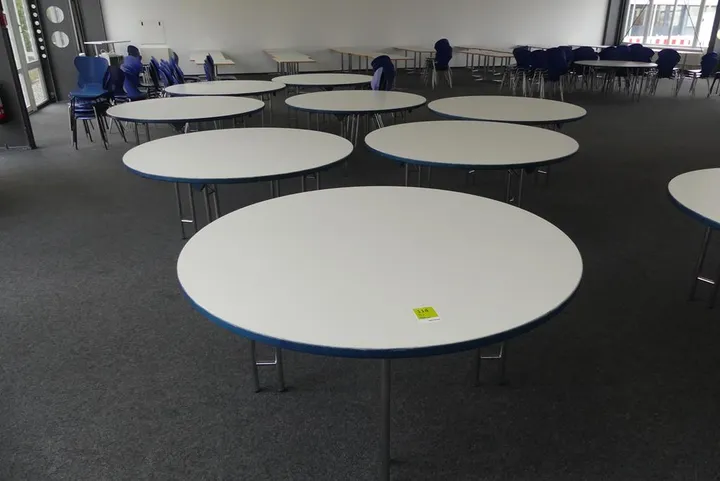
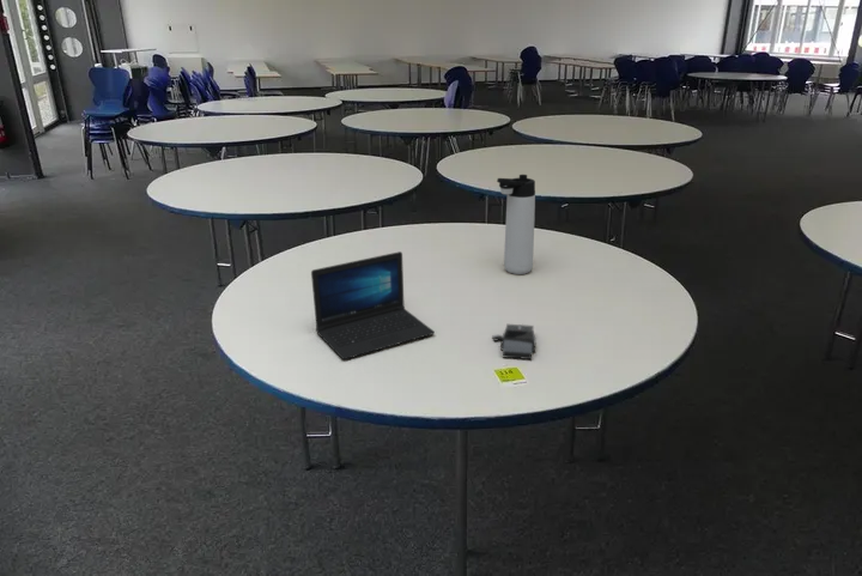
+ computer mouse [491,323,538,360]
+ thermos bottle [496,174,536,275]
+ laptop [310,250,436,360]
